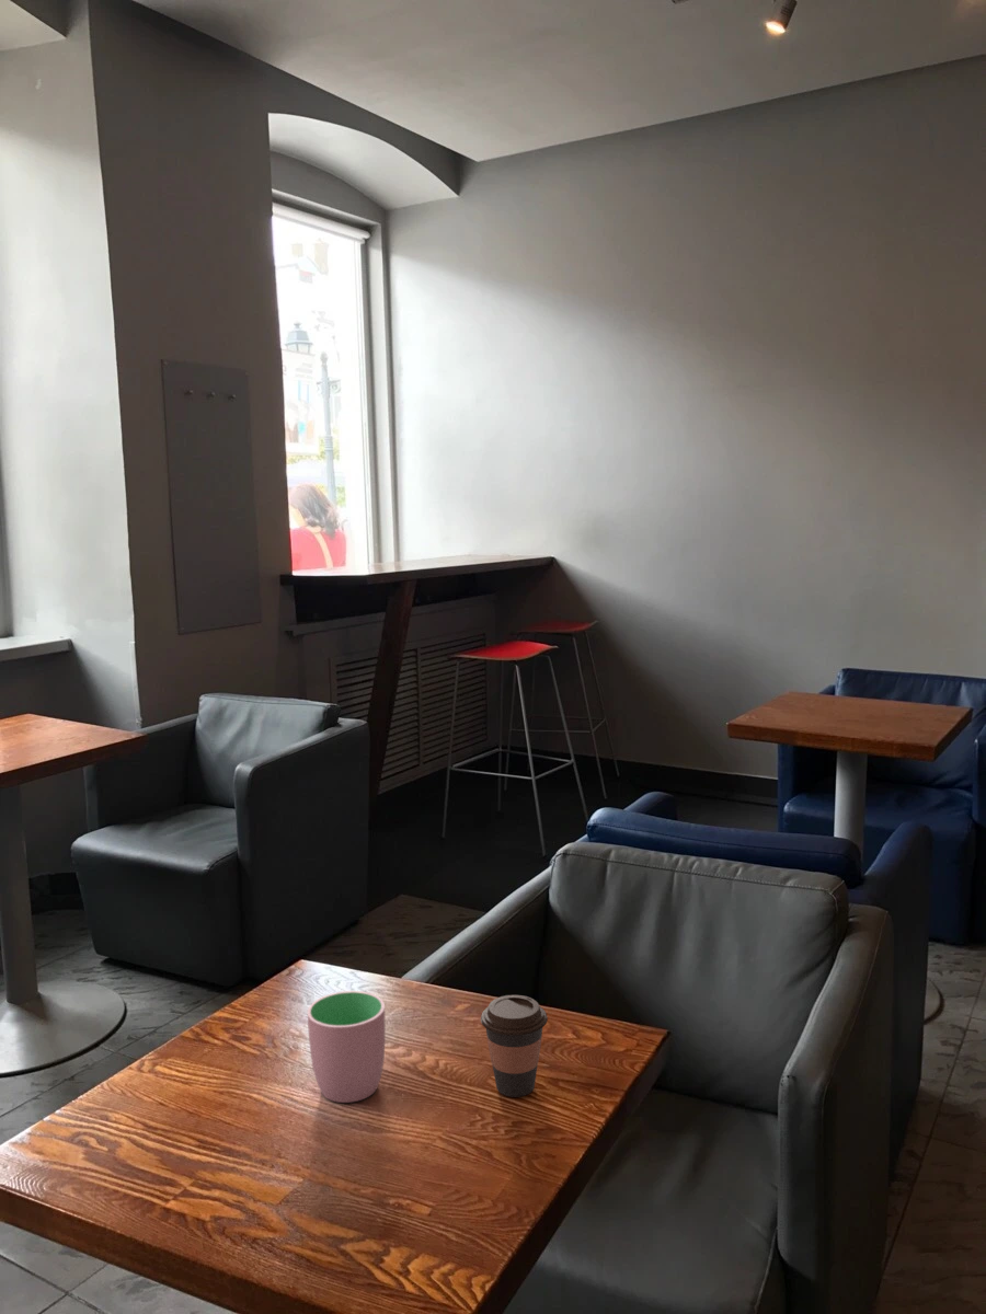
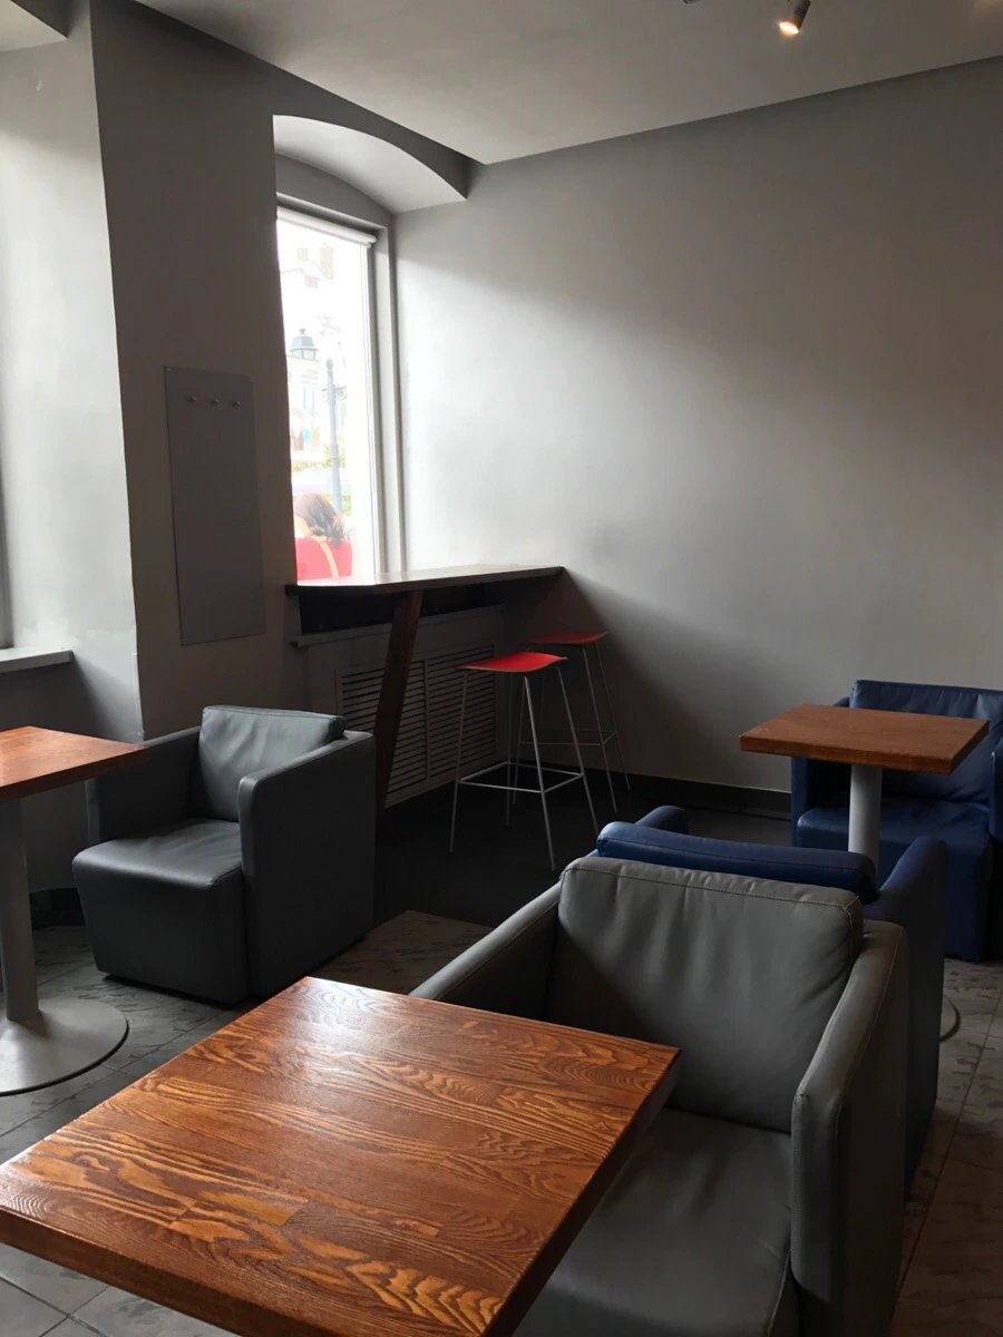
- coffee cup [480,994,549,1098]
- cup [307,990,387,1104]
